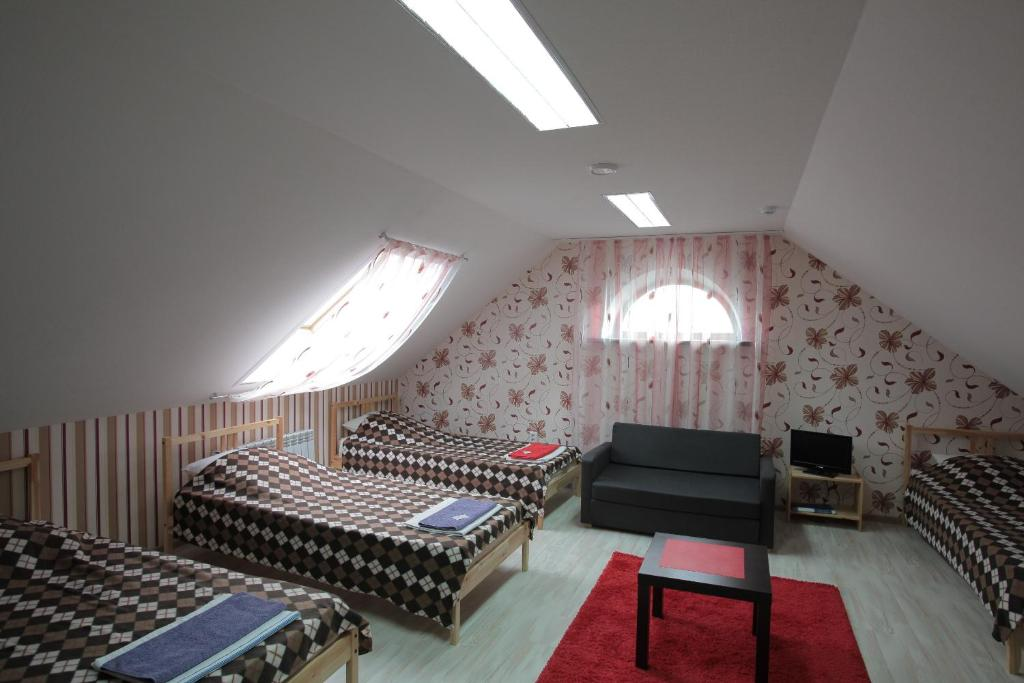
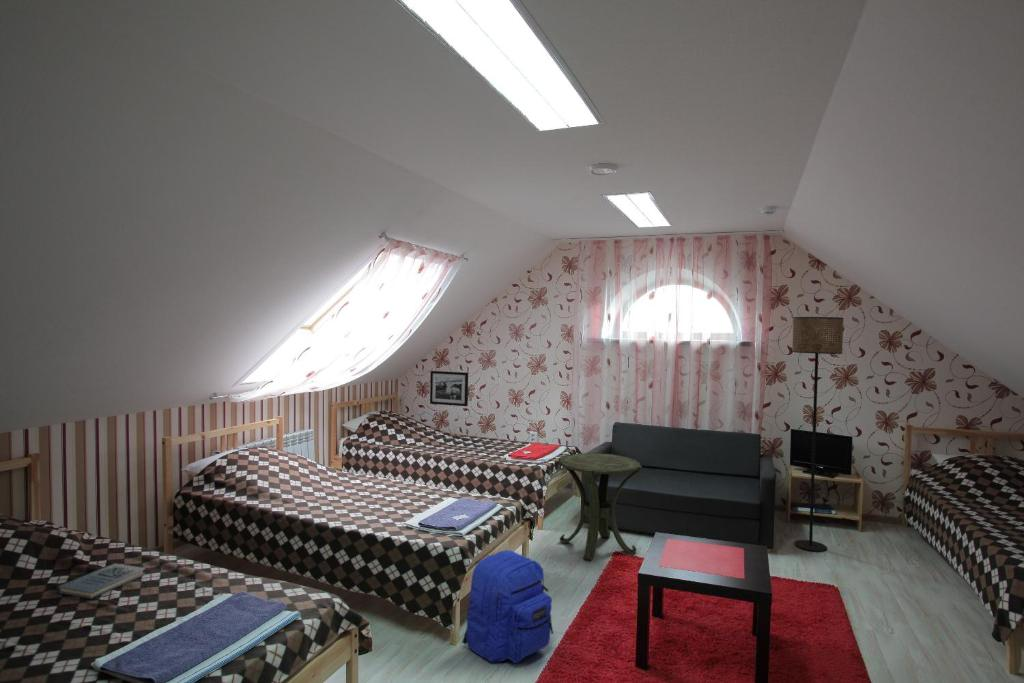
+ floor lamp [791,316,845,552]
+ backpack [461,549,554,664]
+ side table [558,452,643,561]
+ picture frame [429,370,469,407]
+ book [55,562,146,600]
